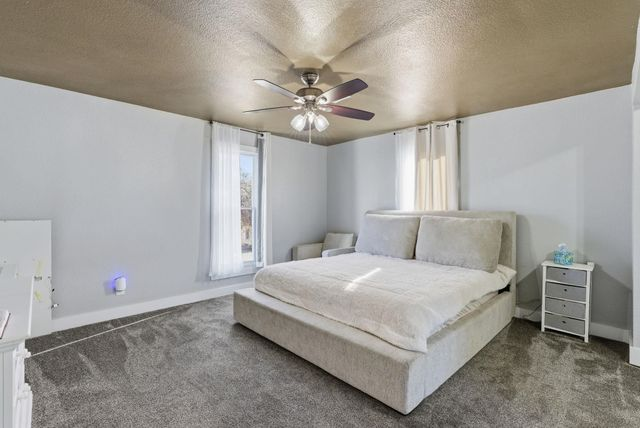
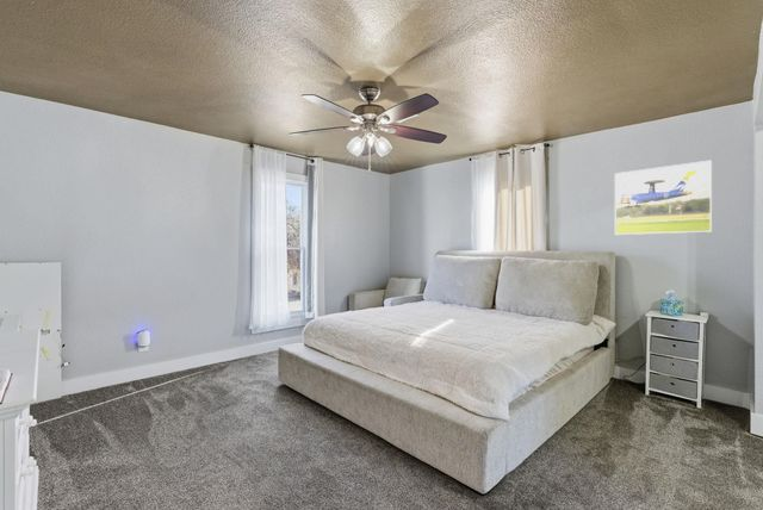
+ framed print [614,158,713,236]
